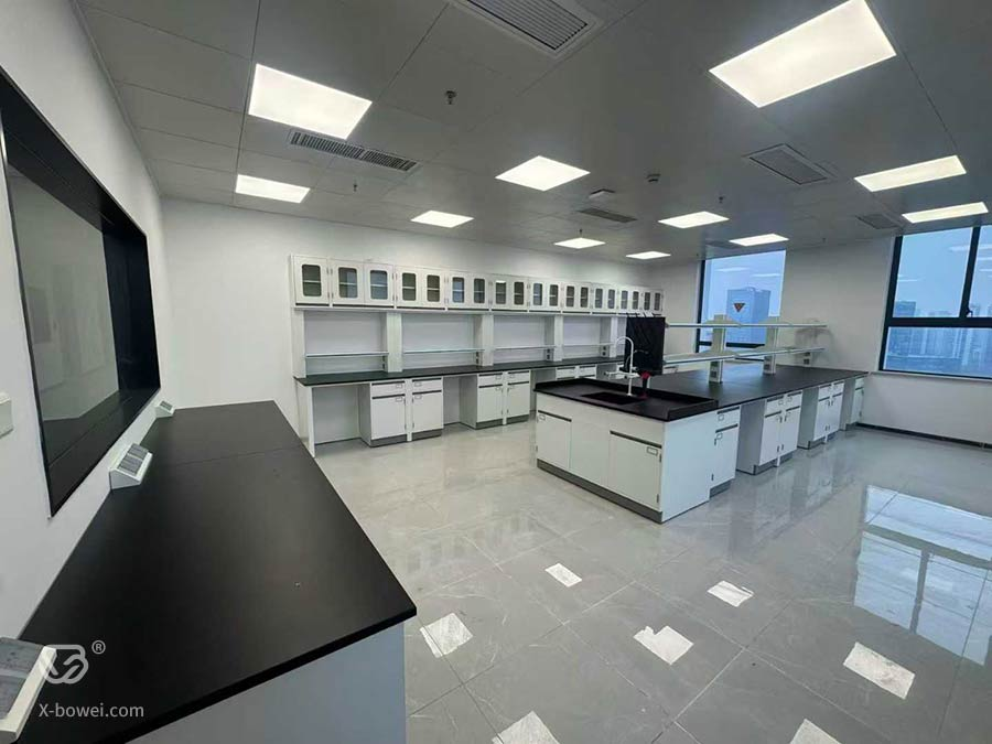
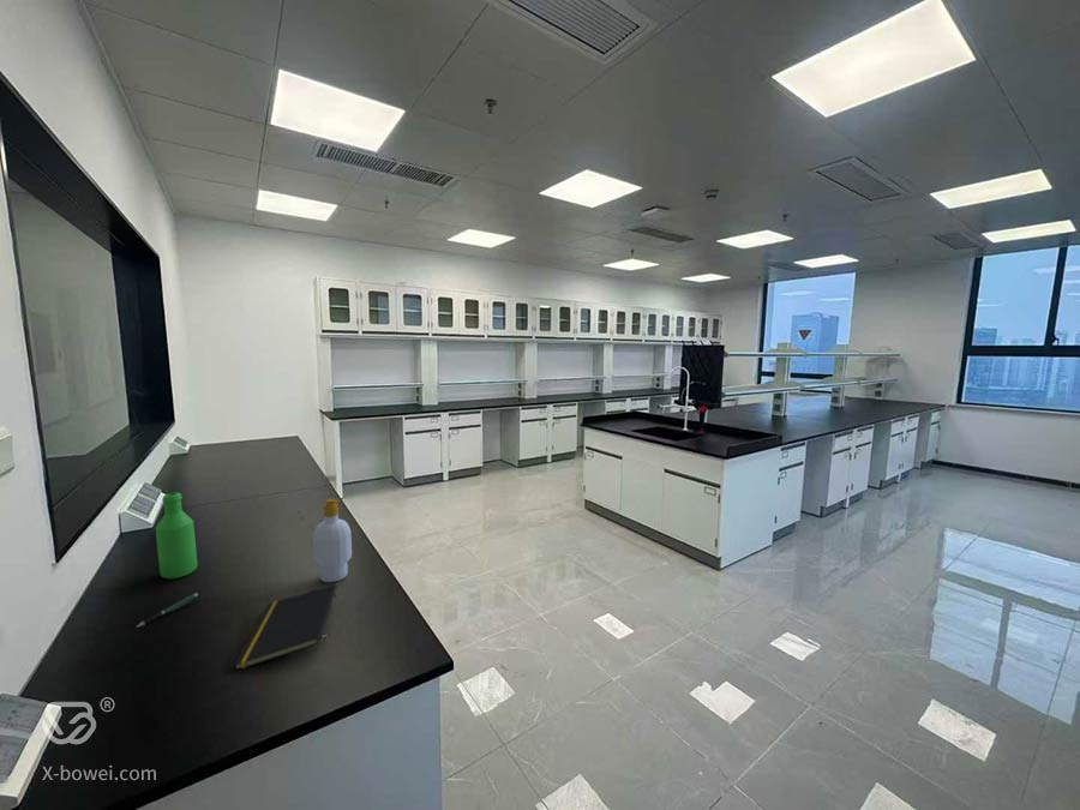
+ bottle [155,492,198,580]
+ notepad [233,583,337,670]
+ soap bottle [312,498,353,583]
+ pen [136,592,200,629]
